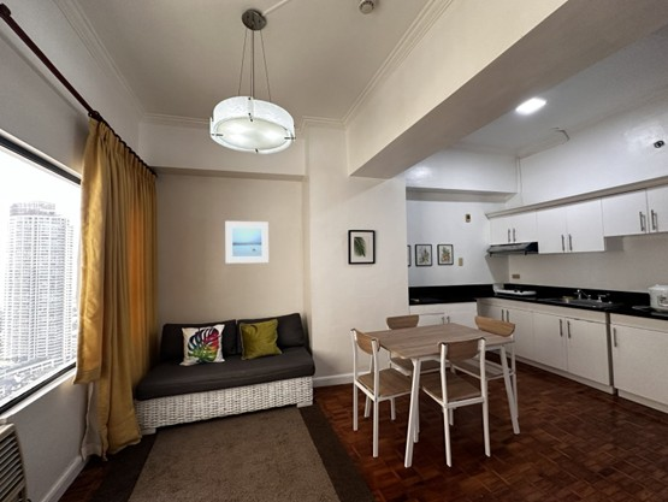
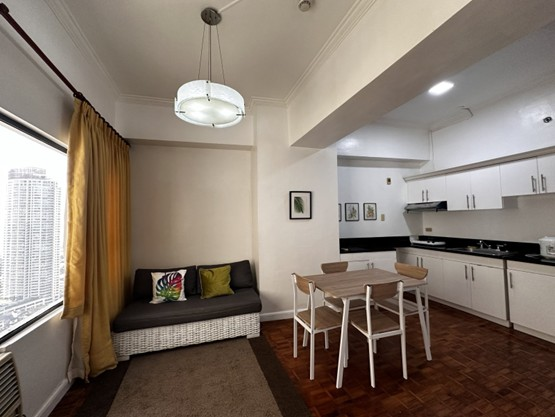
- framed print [224,220,270,265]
